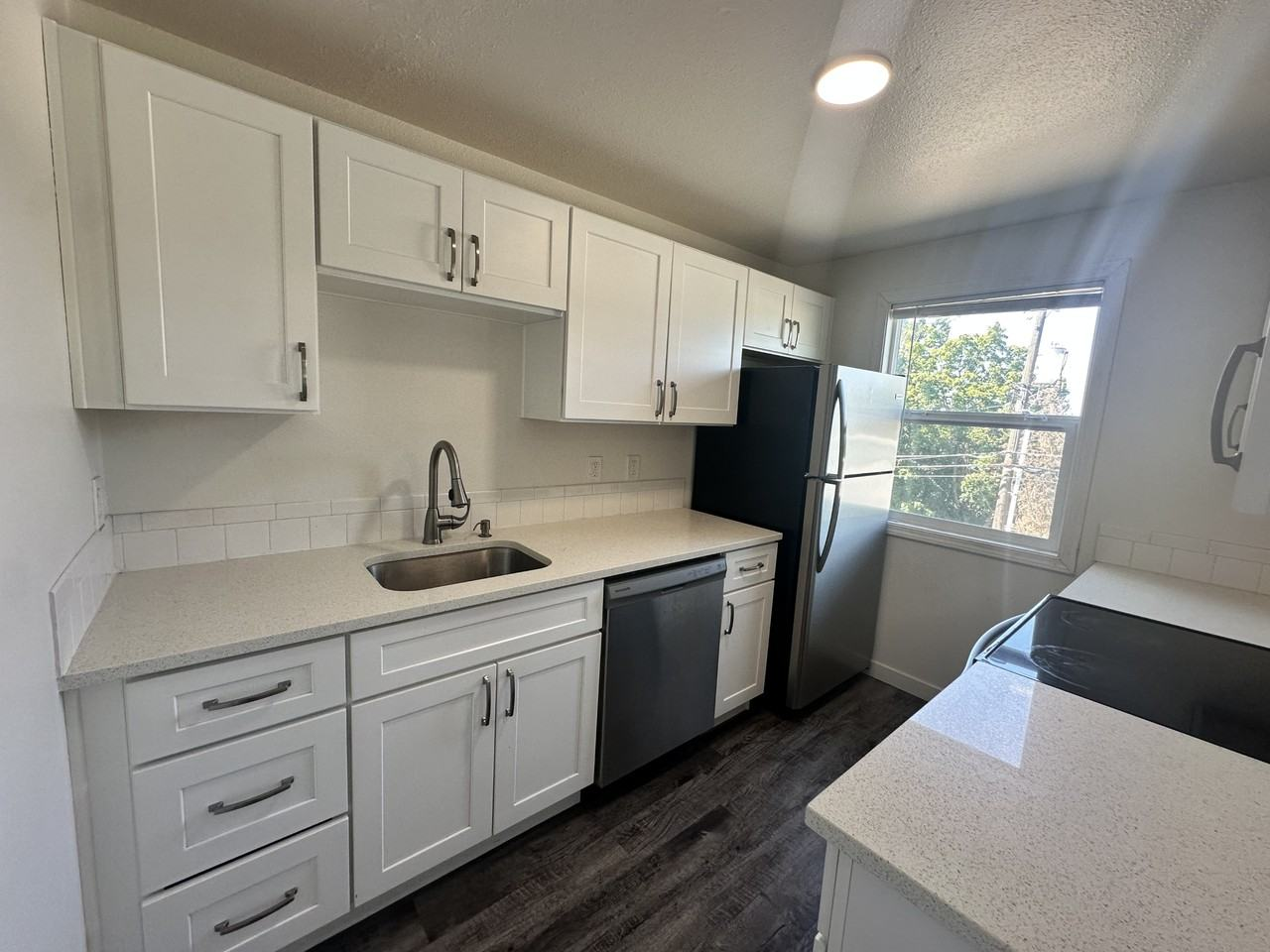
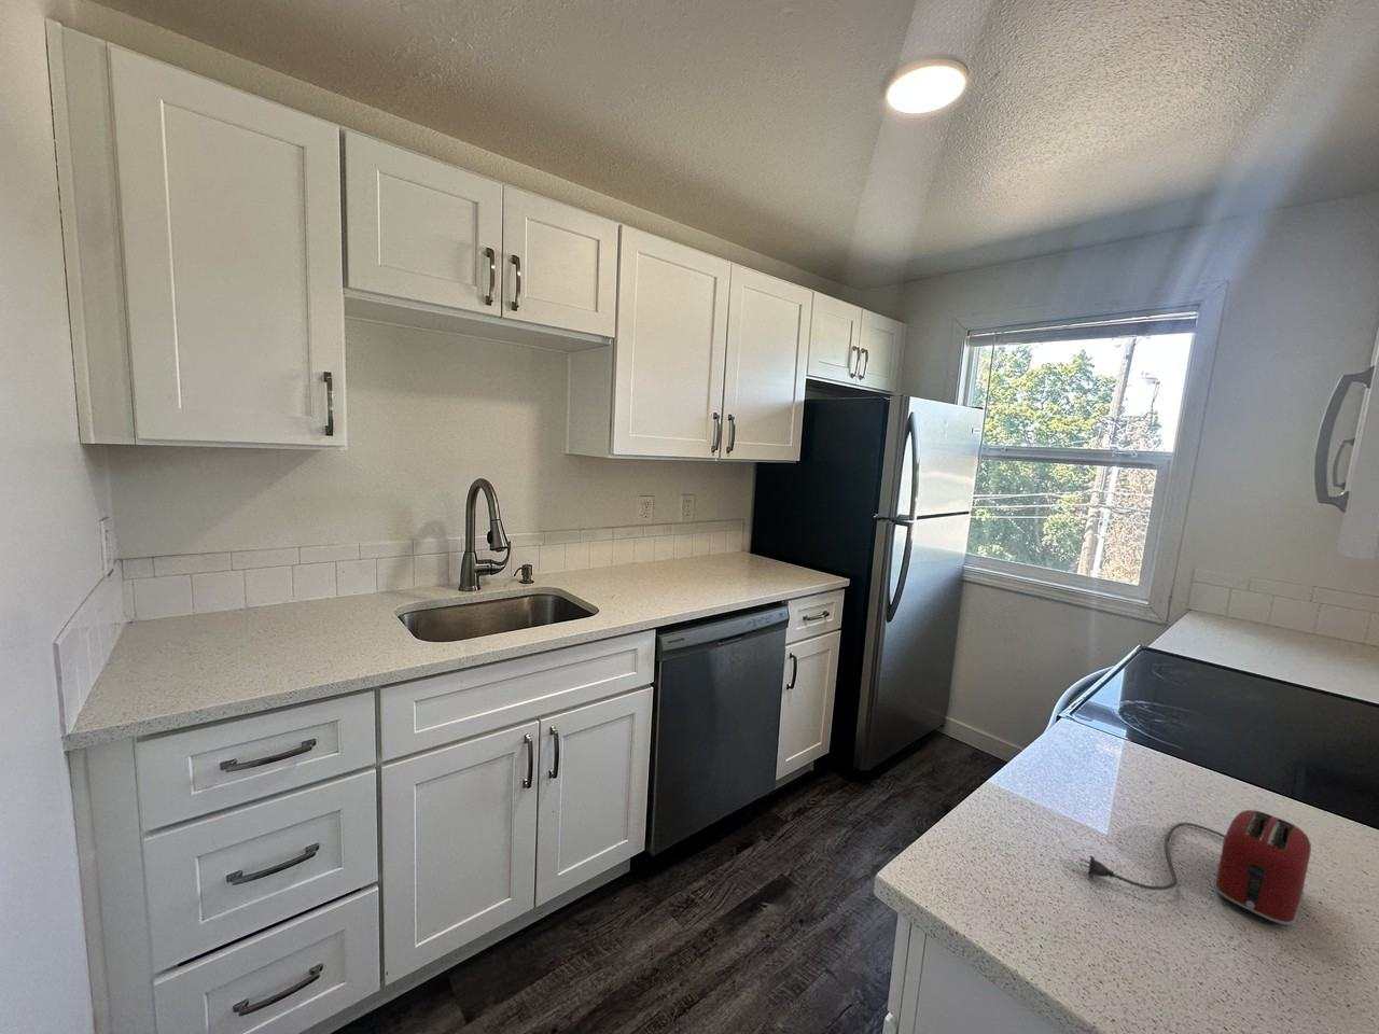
+ toaster [1077,809,1312,925]
